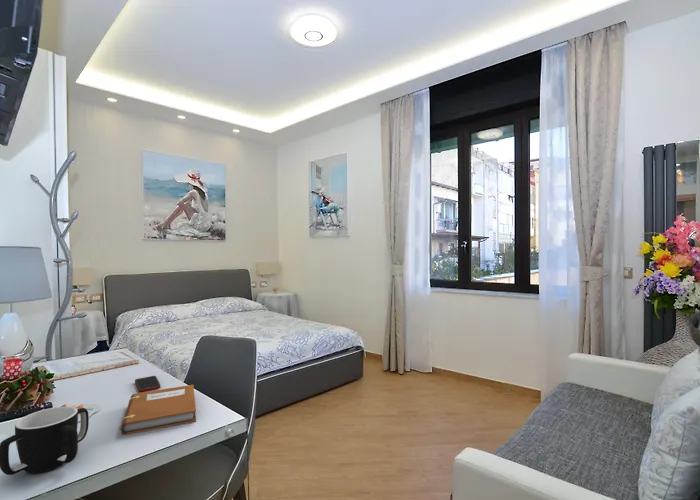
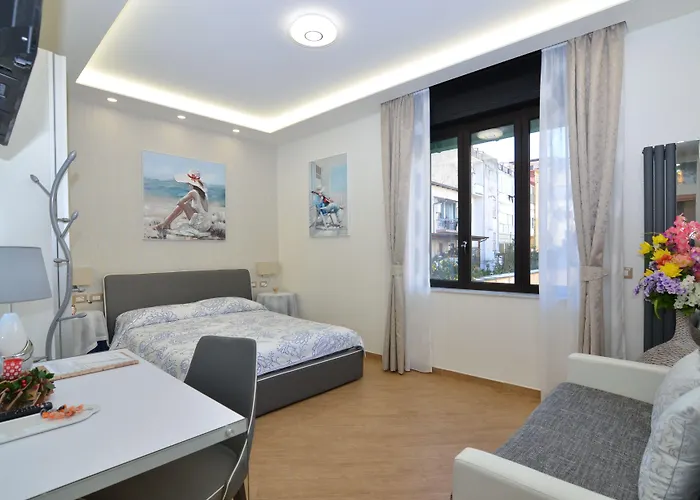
- notebook [120,384,197,435]
- cell phone [134,375,161,393]
- mug [0,405,90,476]
